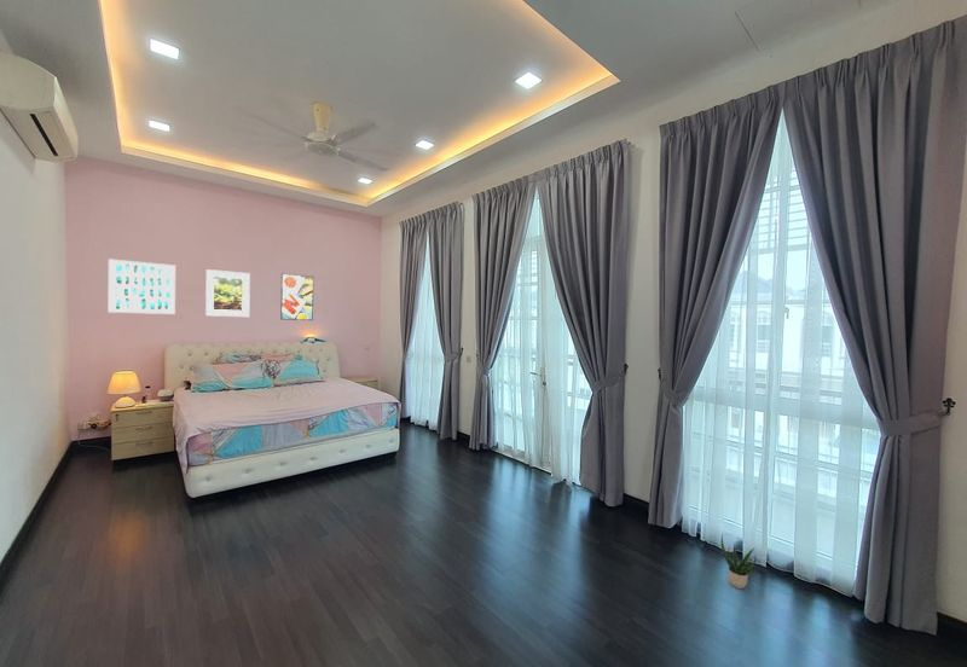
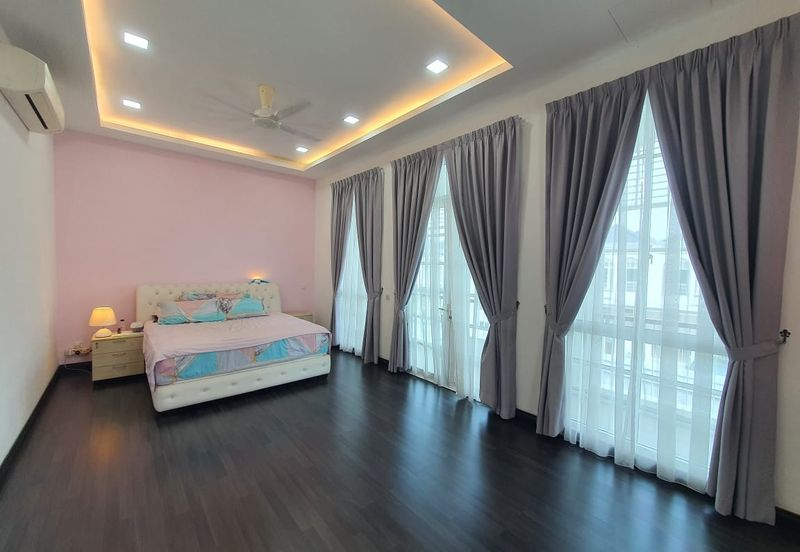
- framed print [204,268,251,318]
- potted plant [720,532,757,590]
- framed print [279,272,315,321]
- wall art [108,257,176,315]
